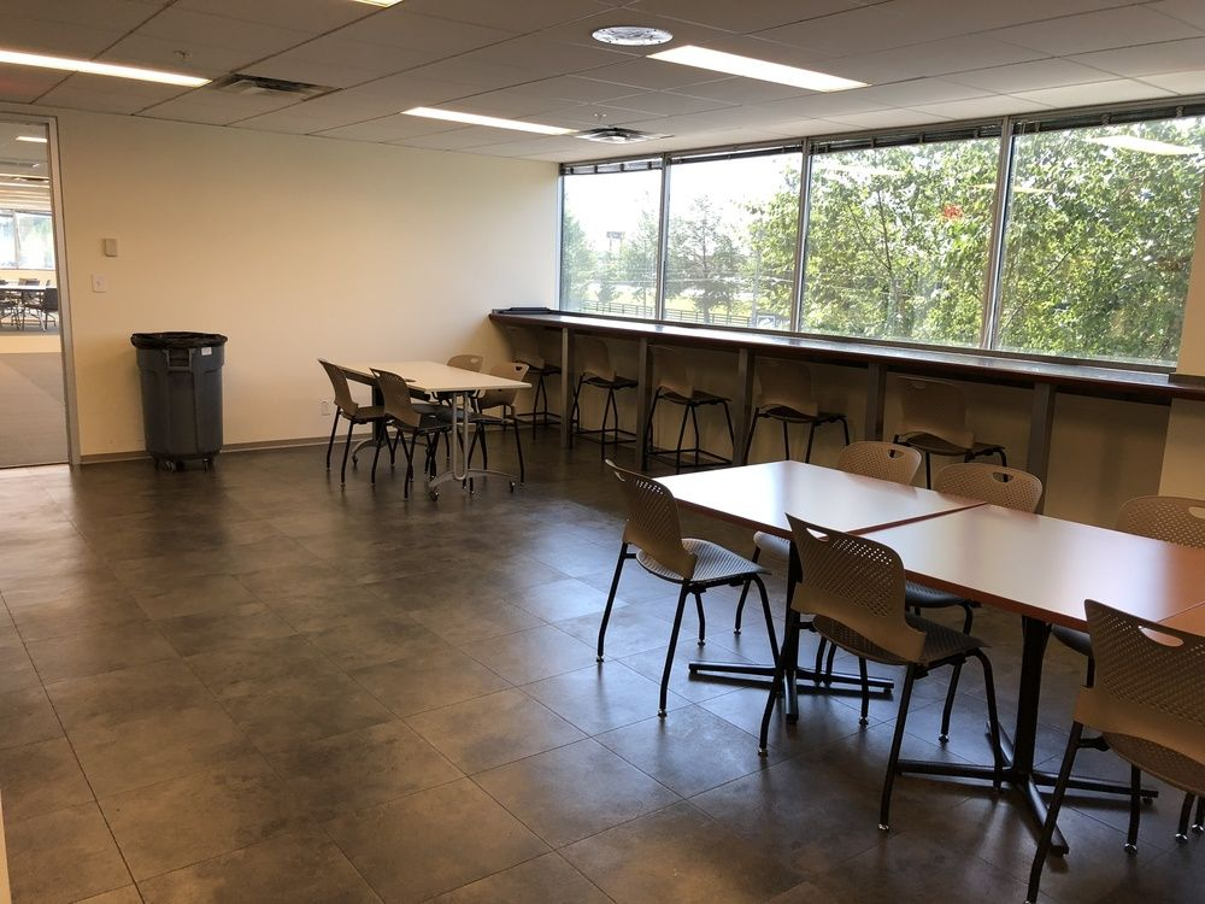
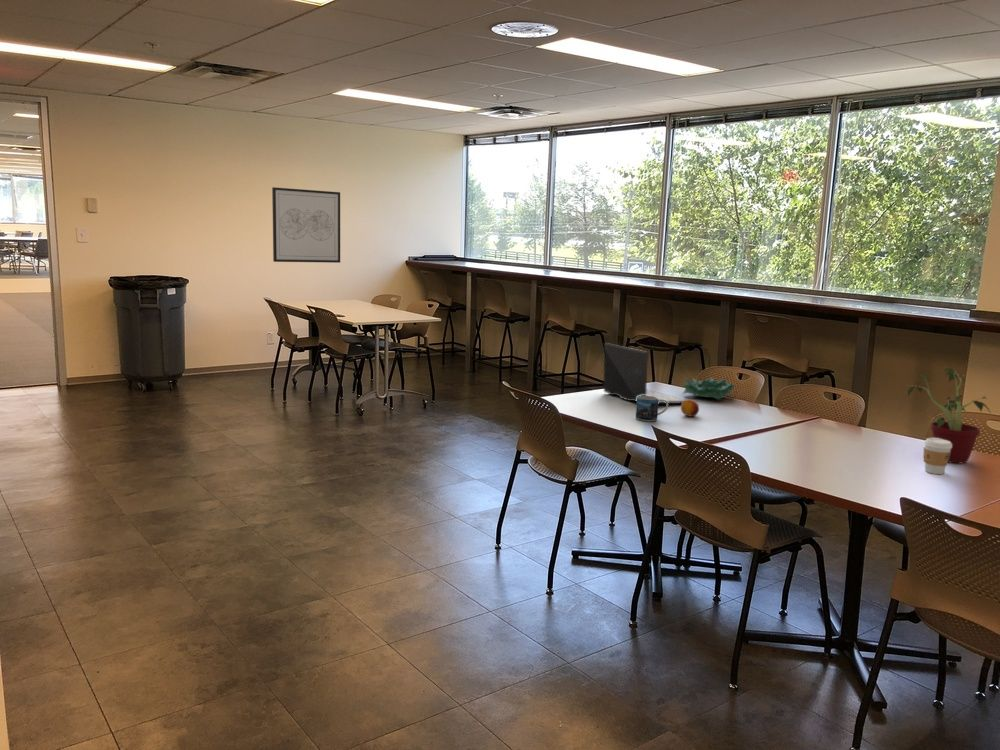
+ coffee cup [923,437,952,475]
+ decorative bowl [681,377,736,401]
+ fruit [680,398,700,418]
+ wall art [271,186,341,264]
+ mug [635,395,669,422]
+ laptop [603,342,685,405]
+ potted plant [905,366,992,464]
